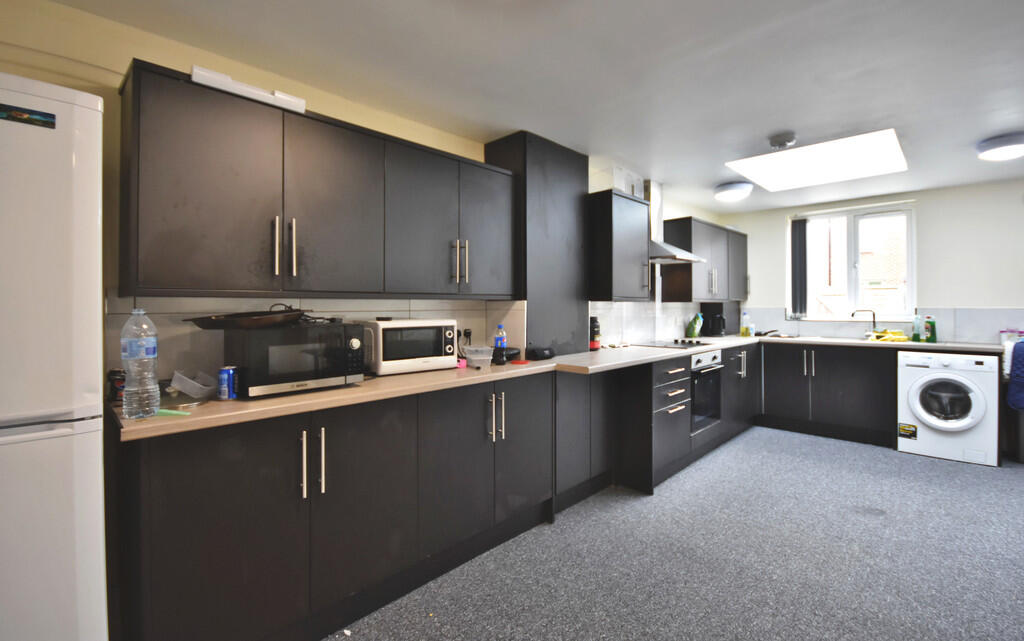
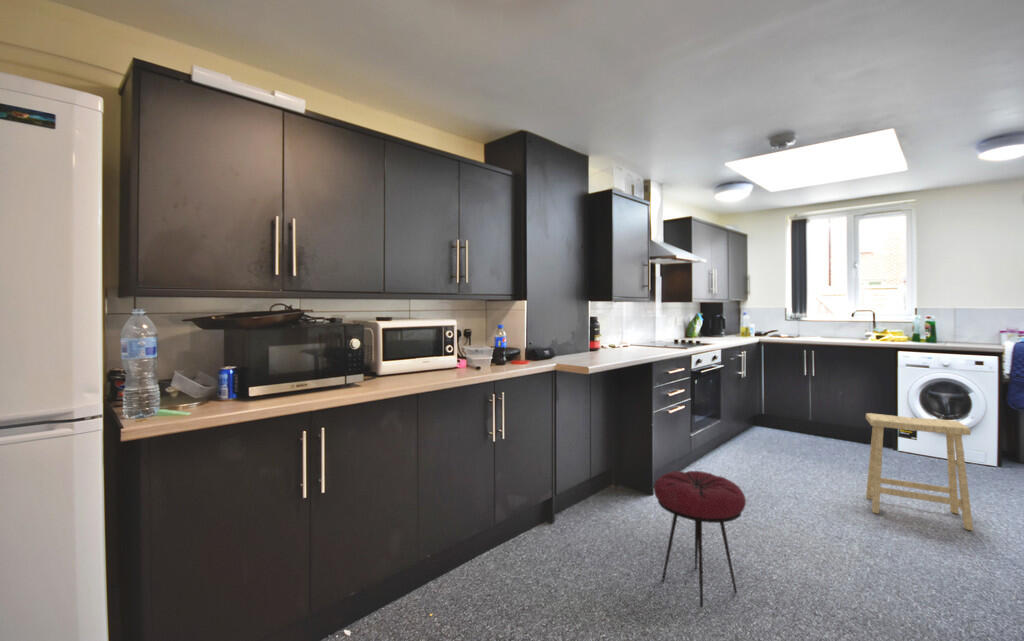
+ stool [865,412,974,531]
+ stool [653,470,747,608]
